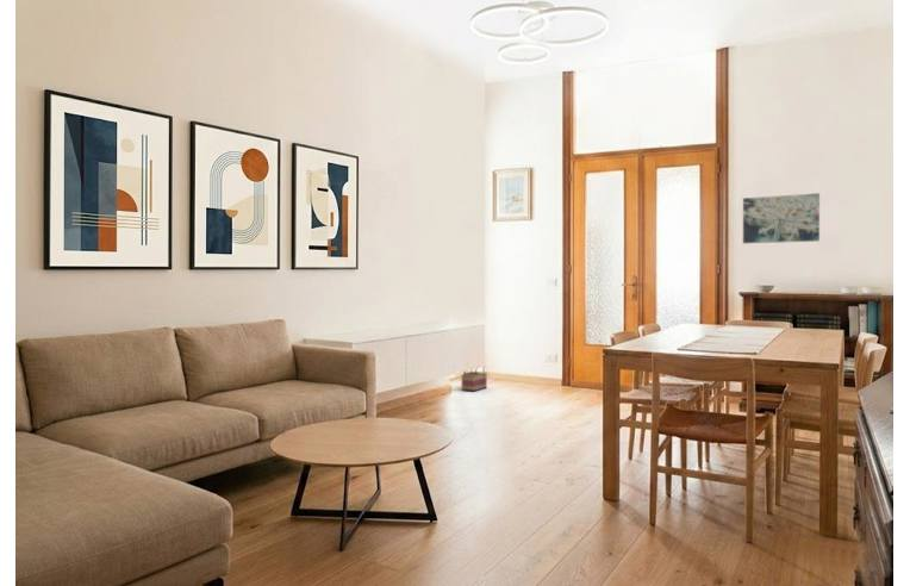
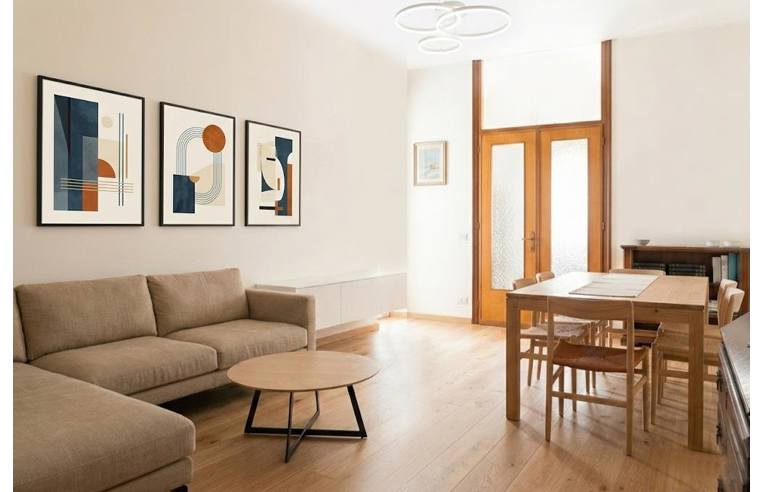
- wall art [742,192,821,244]
- basket [460,367,488,393]
